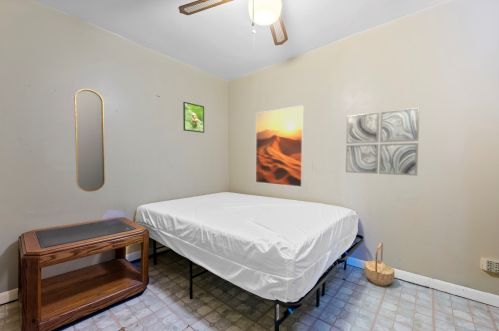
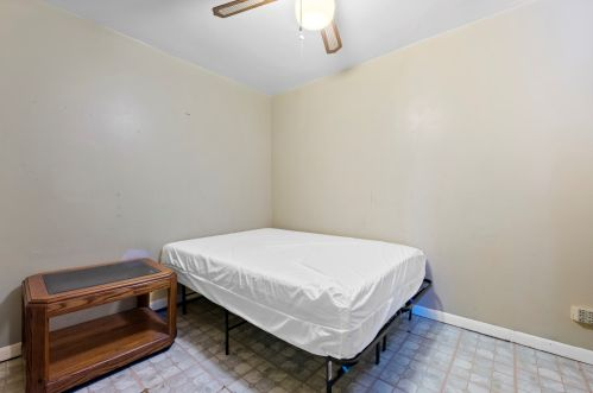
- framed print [182,101,205,134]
- wall art [345,107,420,177]
- home mirror [73,88,106,193]
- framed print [255,104,305,188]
- basket [363,242,395,287]
